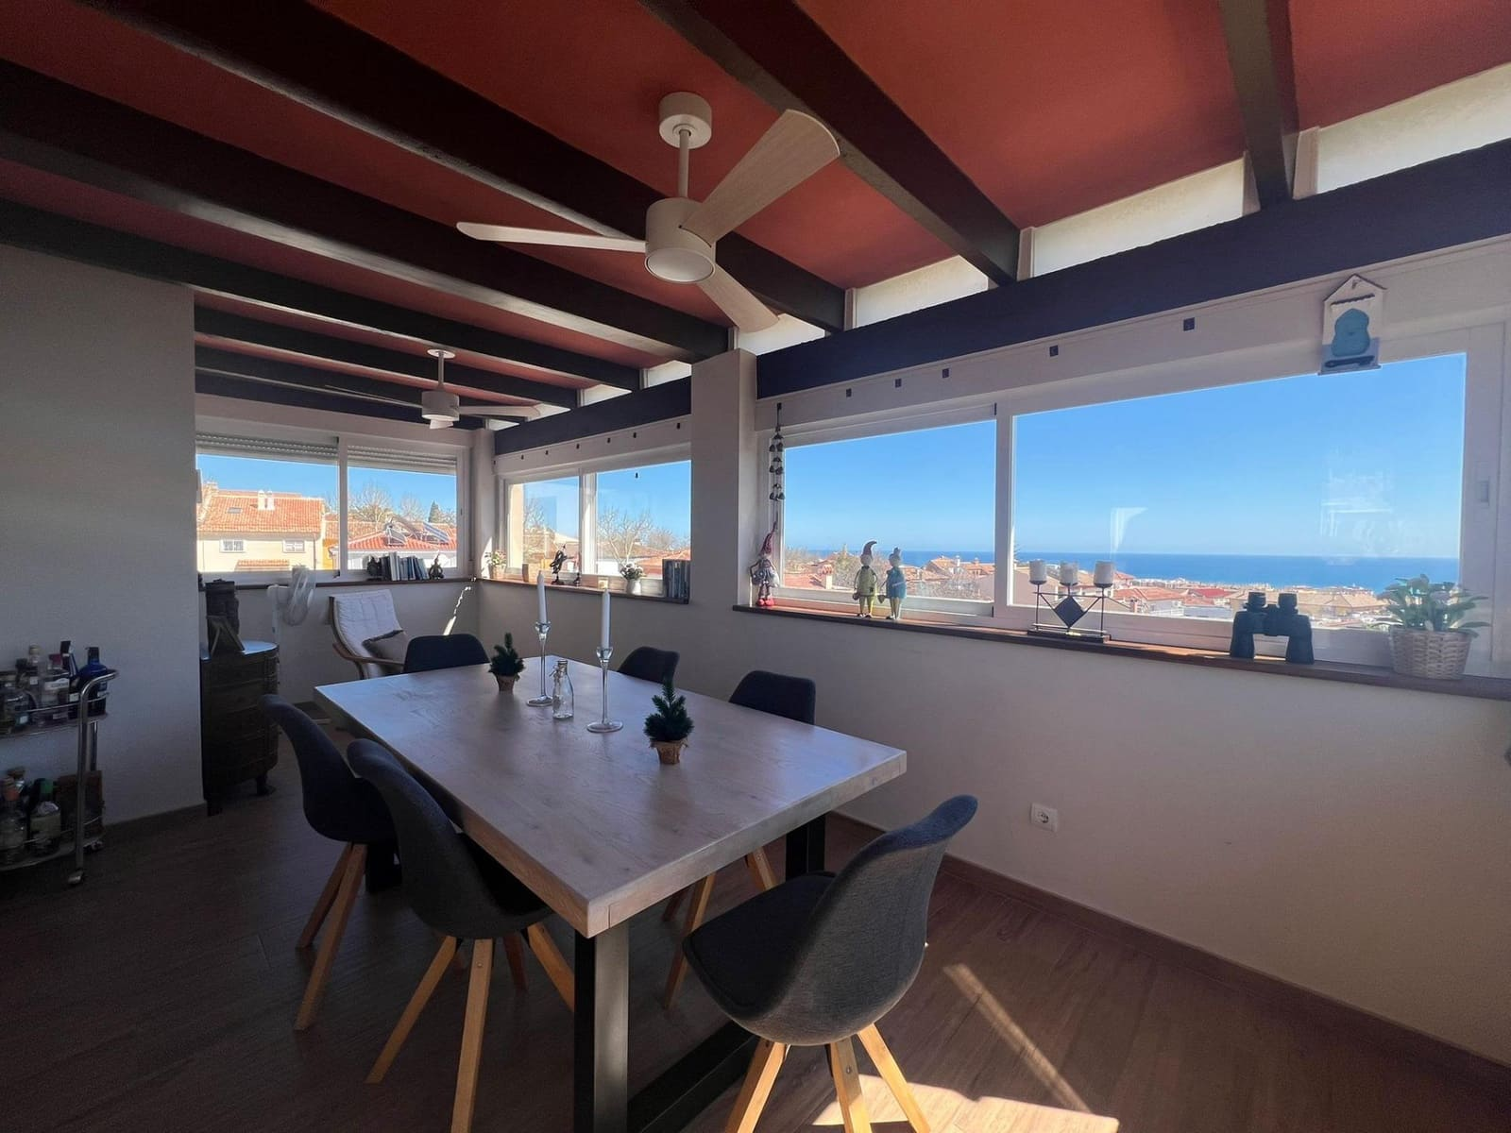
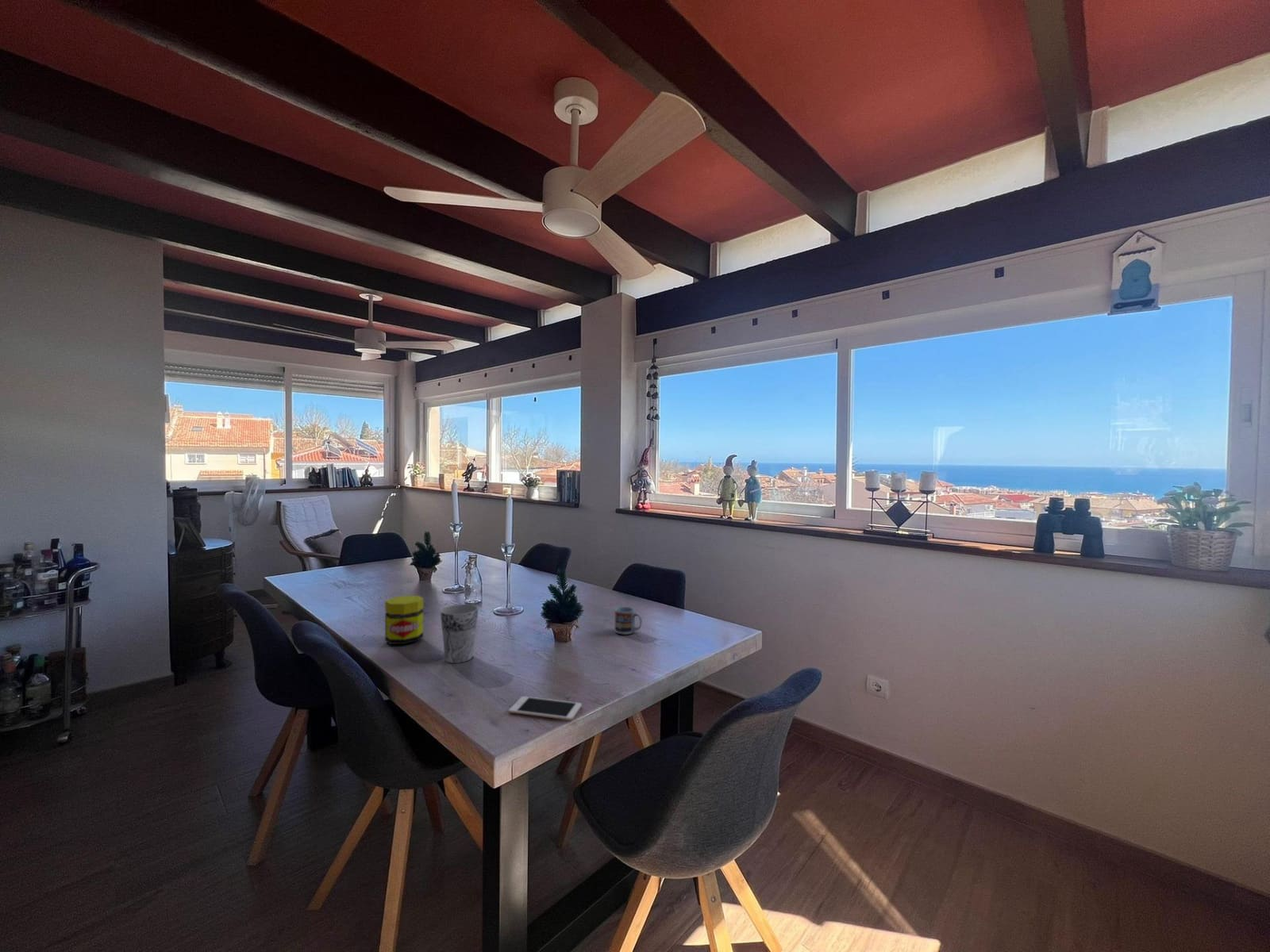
+ cup [614,606,643,635]
+ jar [384,595,424,645]
+ cup [440,604,479,664]
+ cell phone [508,696,583,721]
